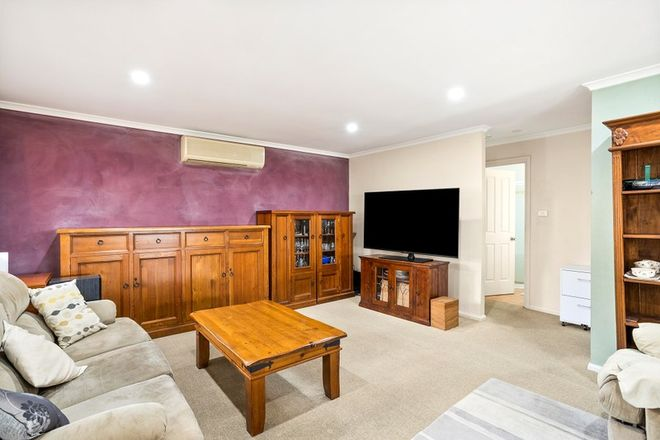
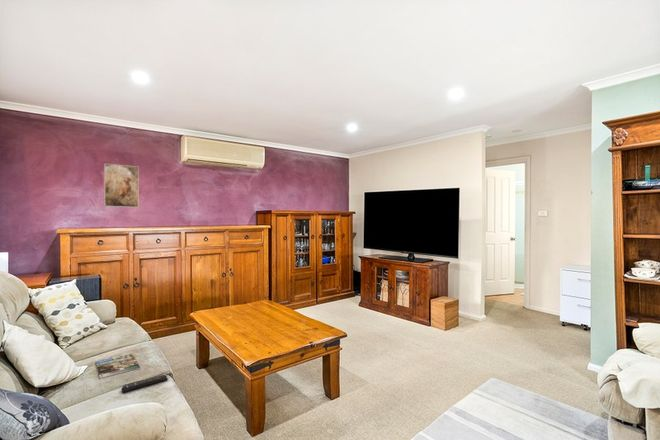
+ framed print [103,163,140,208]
+ magazine [95,353,141,379]
+ remote control [120,374,169,394]
